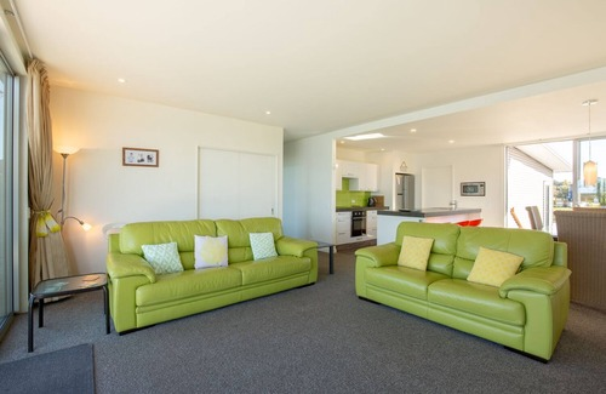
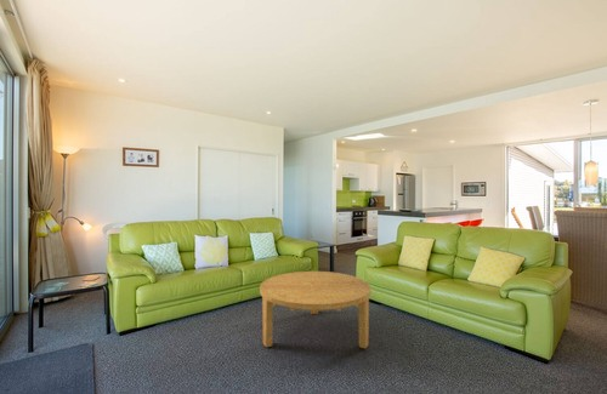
+ coffee table [259,270,371,349]
